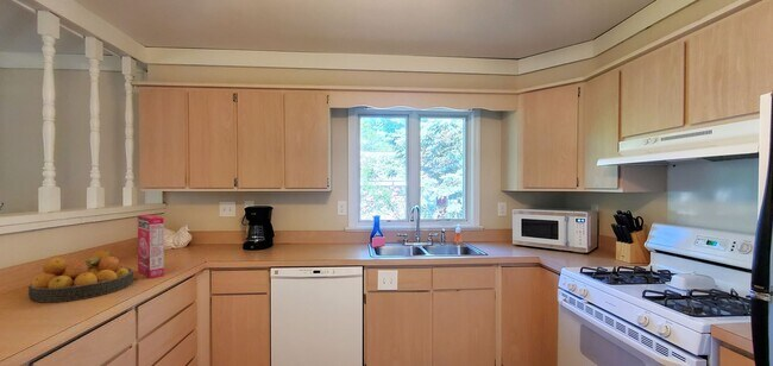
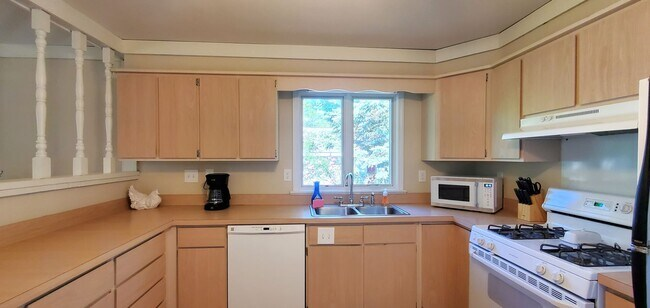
- fruit bowl [27,250,134,303]
- cereal box [137,214,165,279]
